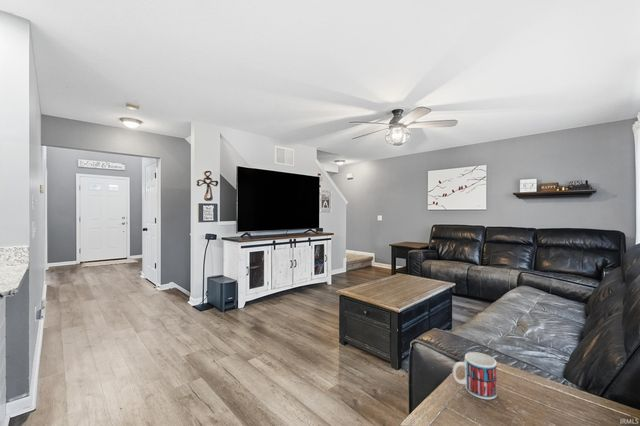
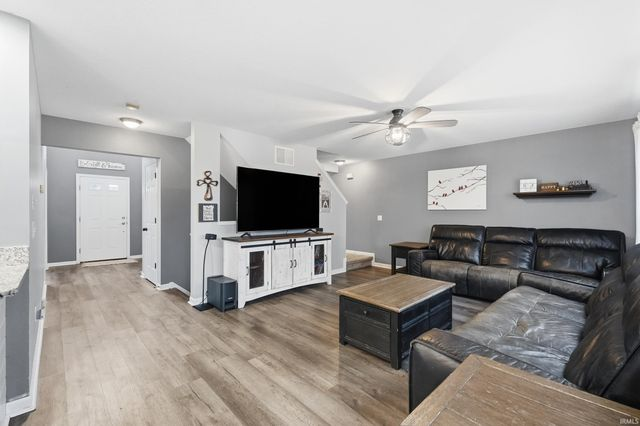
- mug [452,351,498,400]
